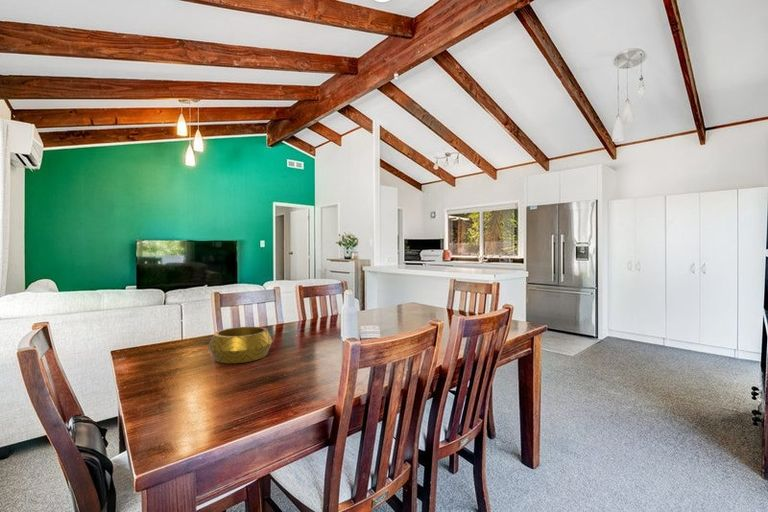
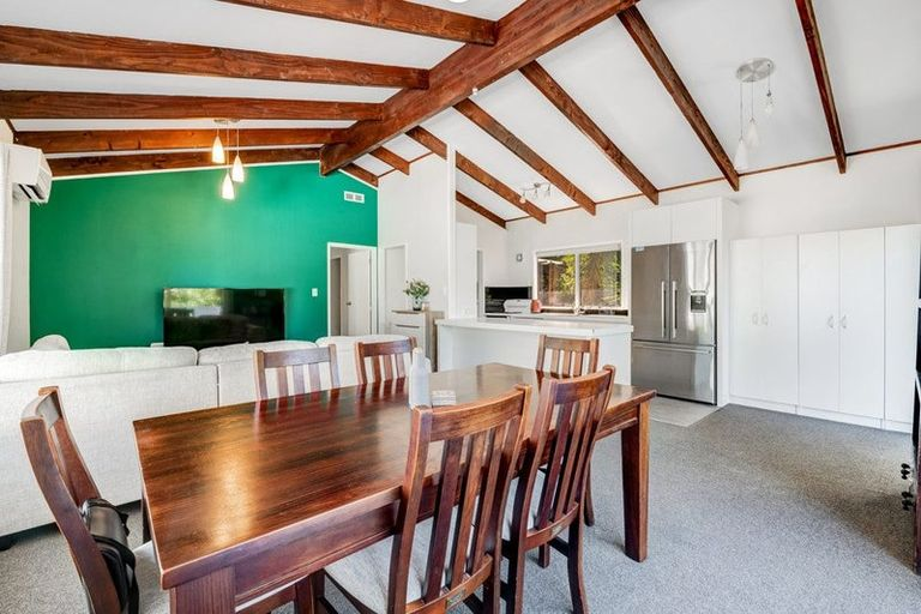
- decorative bowl [207,326,274,364]
